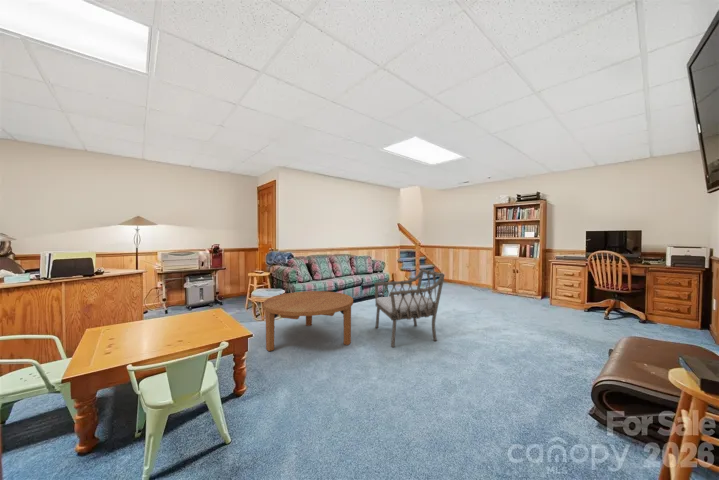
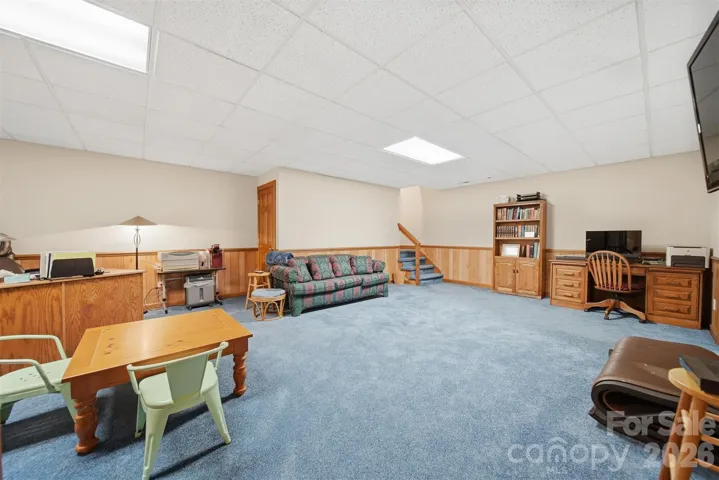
- coffee table [262,290,354,352]
- armchair [374,268,446,348]
